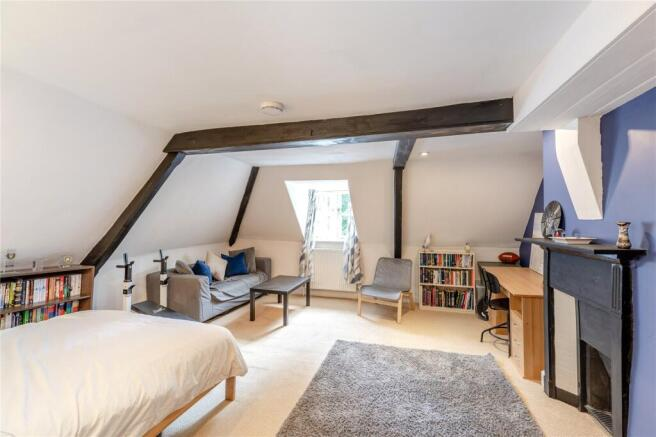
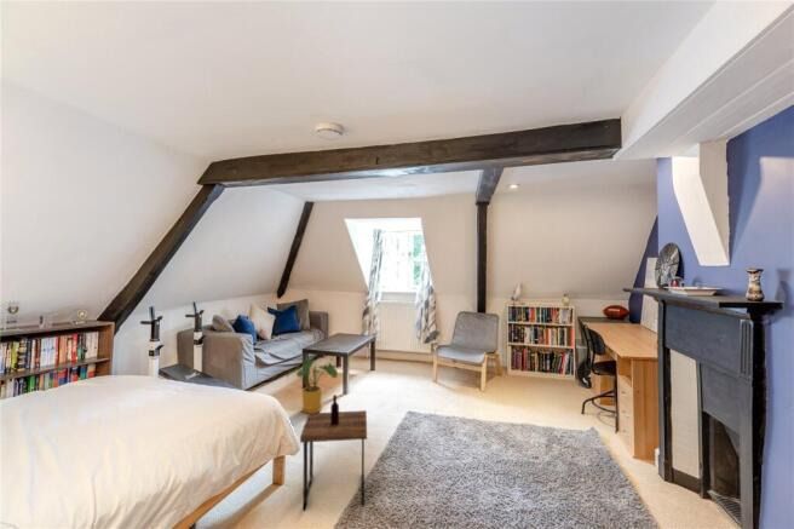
+ side table [299,393,368,512]
+ house plant [286,356,339,414]
